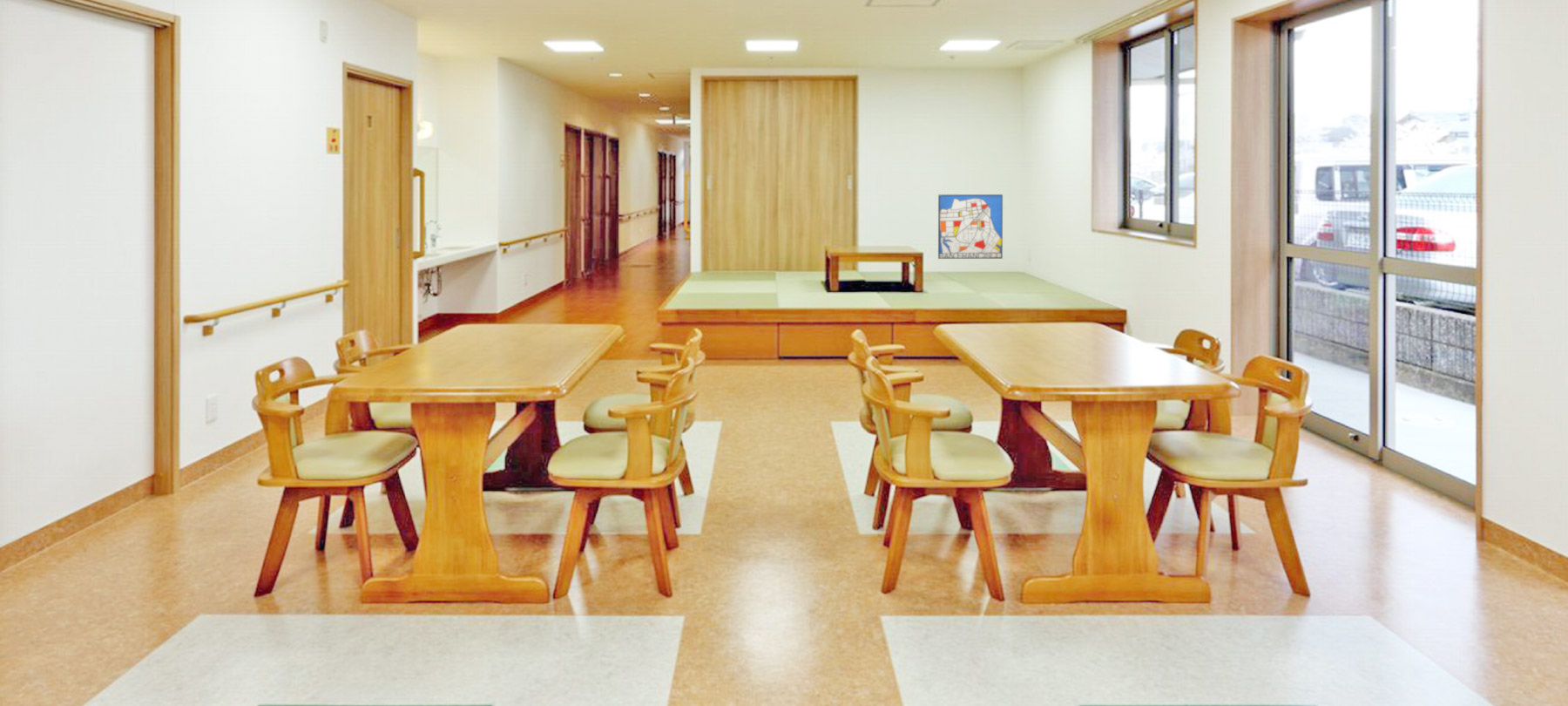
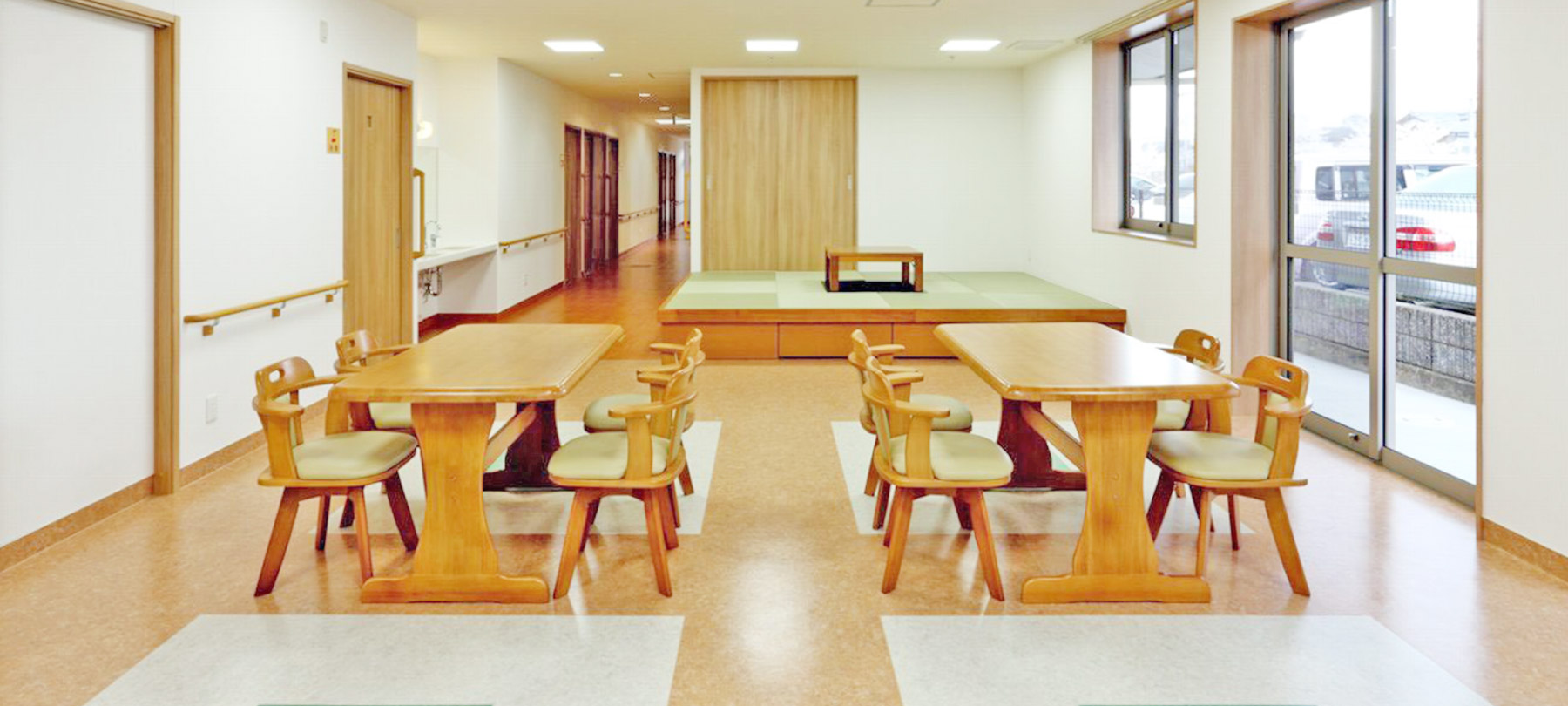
- wall art [937,193,1004,260]
